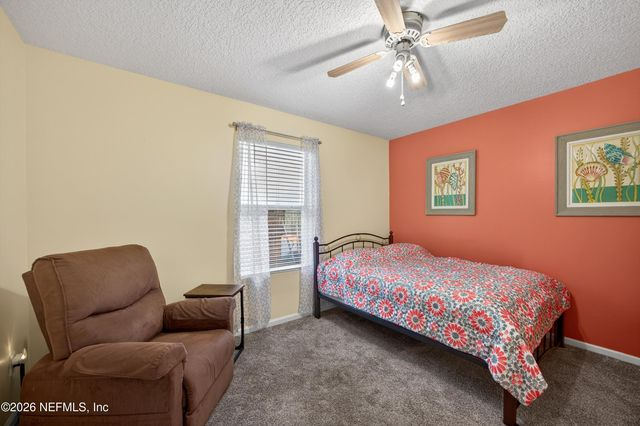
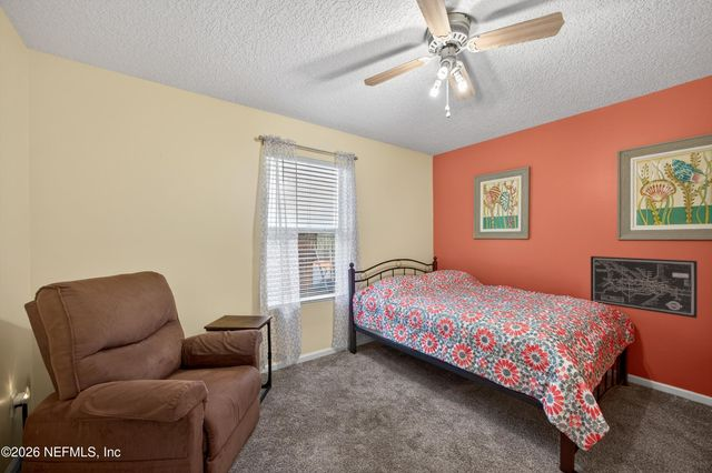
+ wall art [590,255,699,319]
